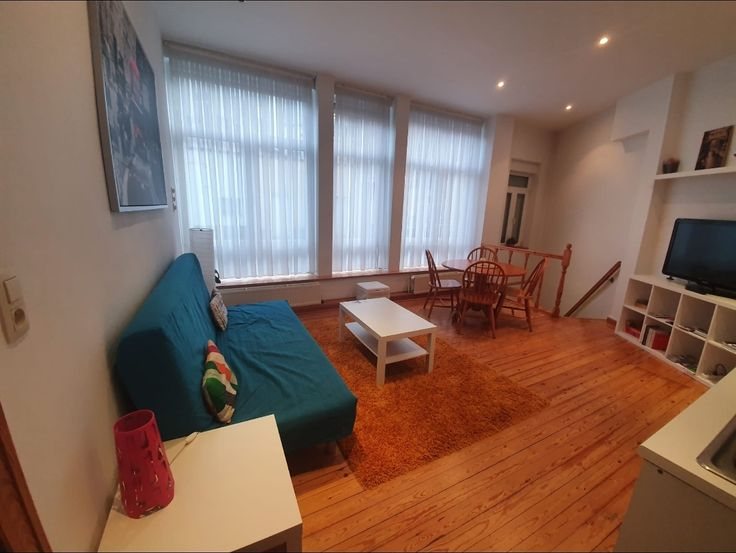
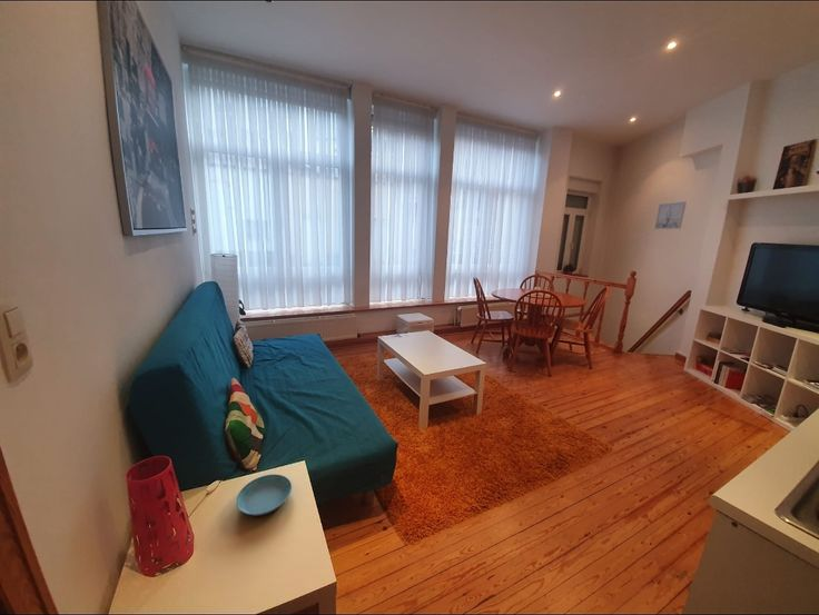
+ wall art [653,200,688,230]
+ saucer [235,474,293,517]
